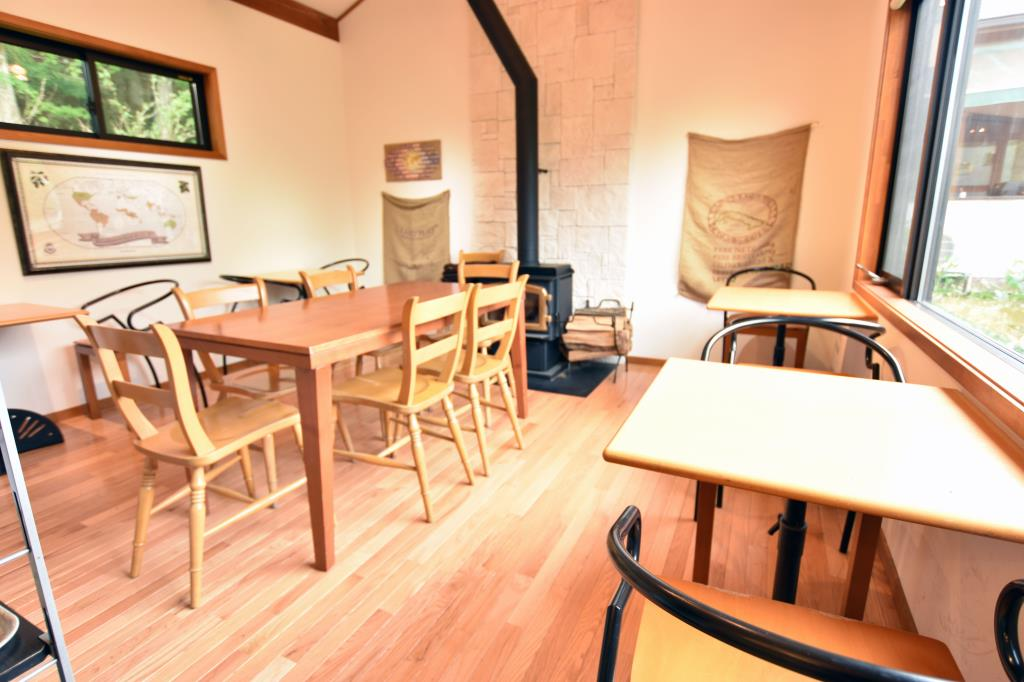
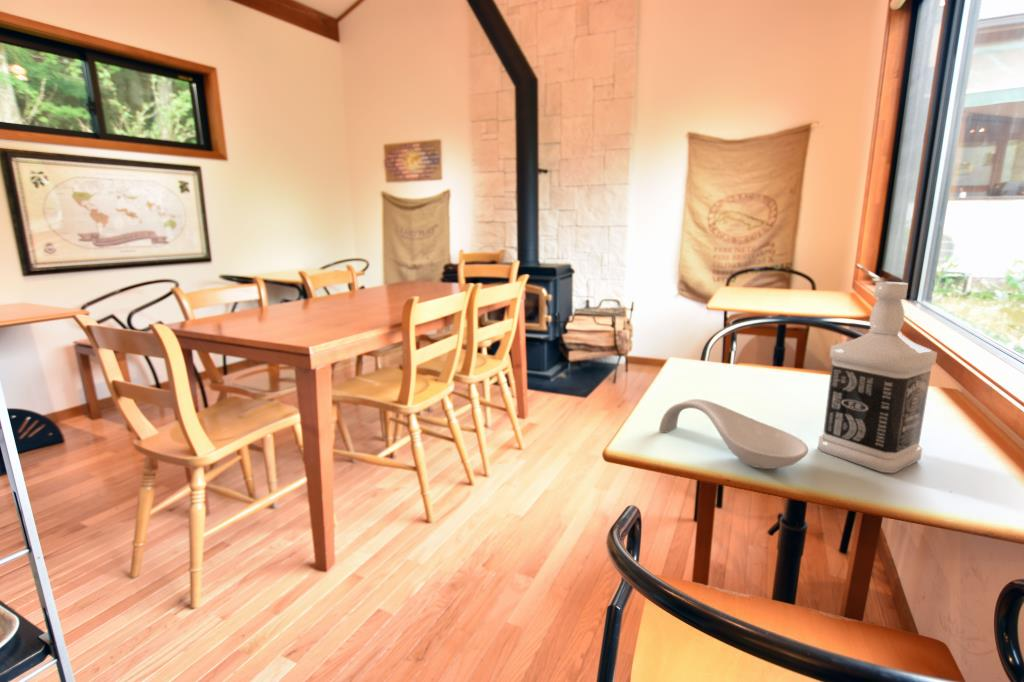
+ spoon rest [658,398,809,470]
+ bottle [817,280,938,474]
